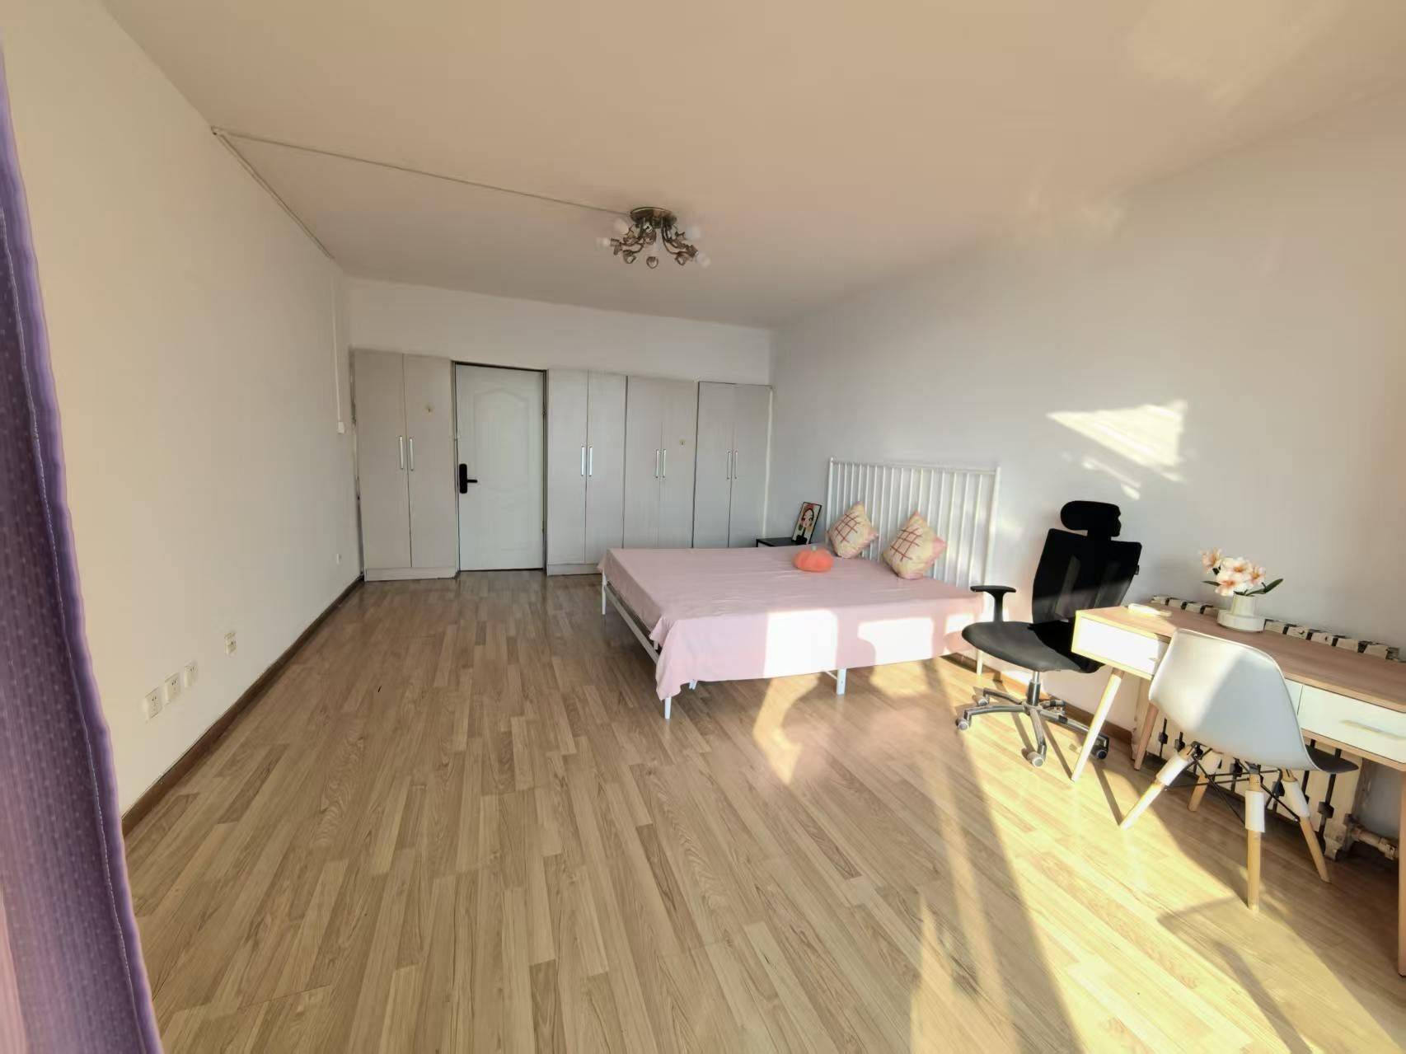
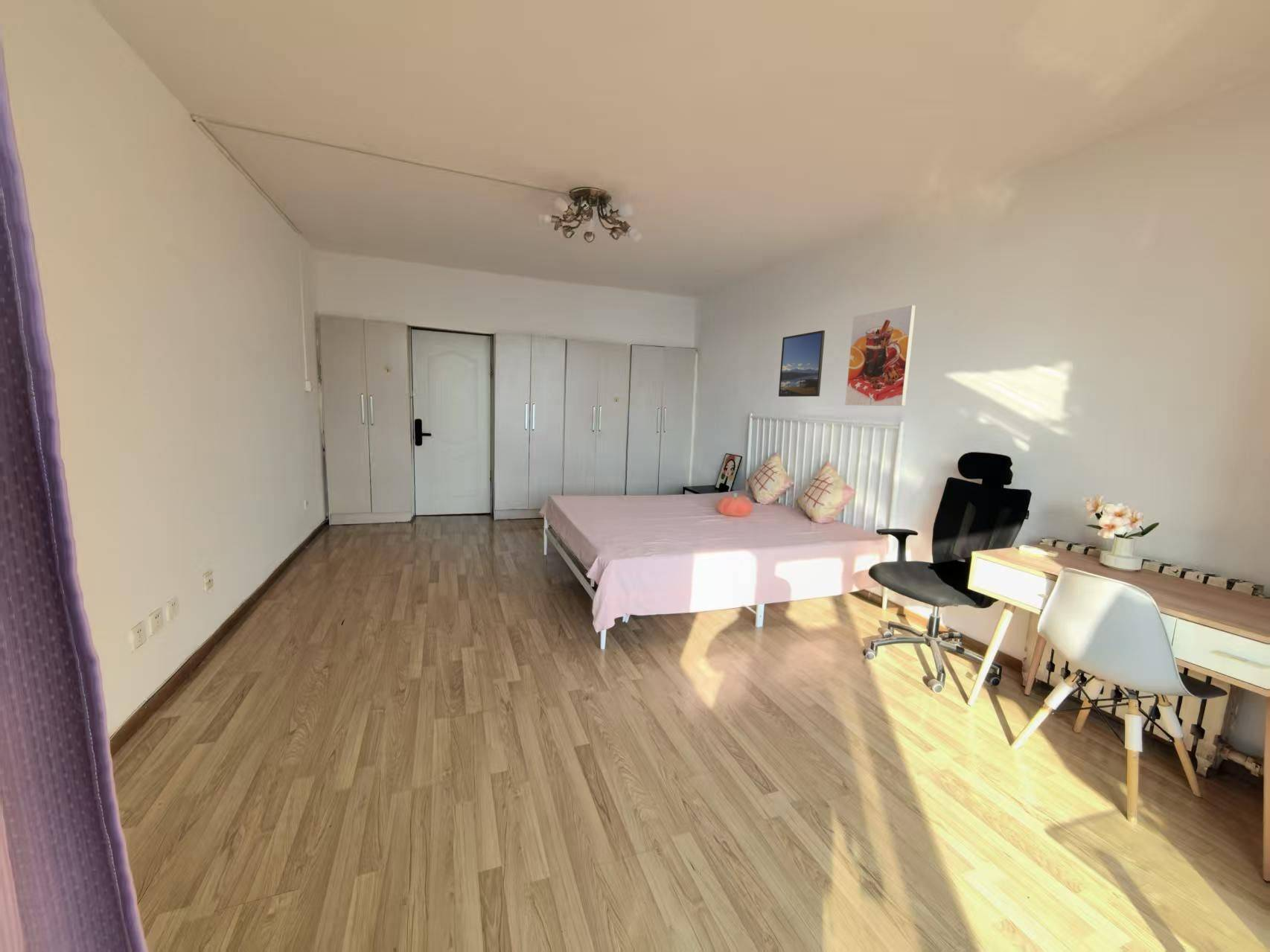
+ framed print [844,304,916,406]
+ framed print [778,330,826,397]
